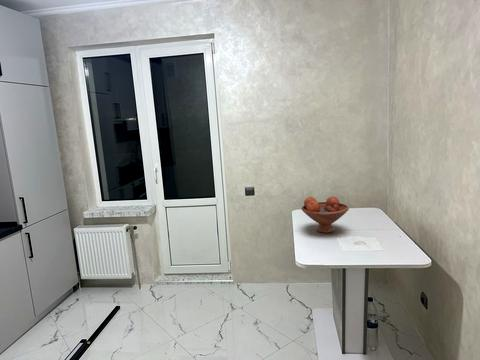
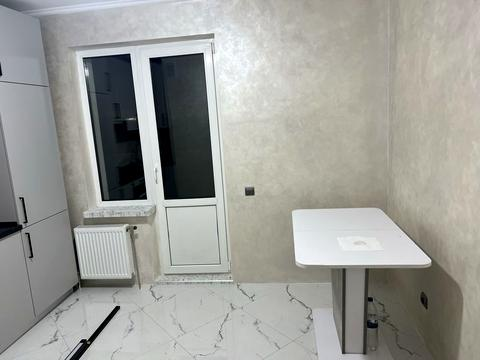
- fruit bowl [301,196,350,234]
